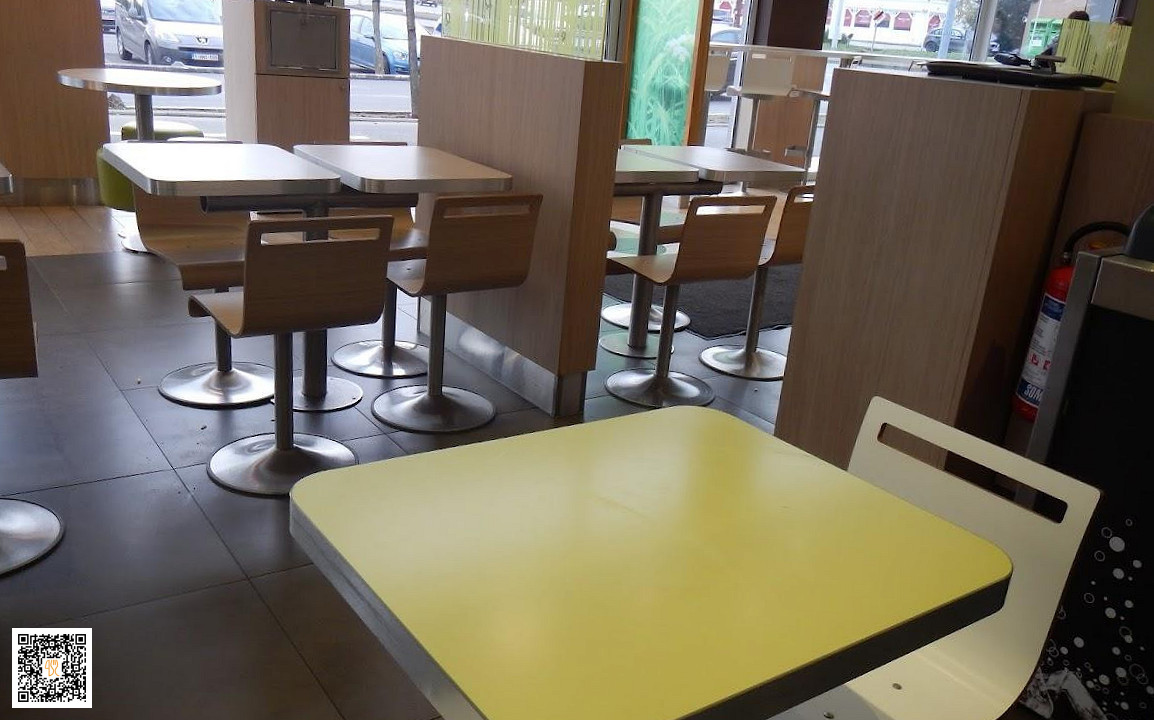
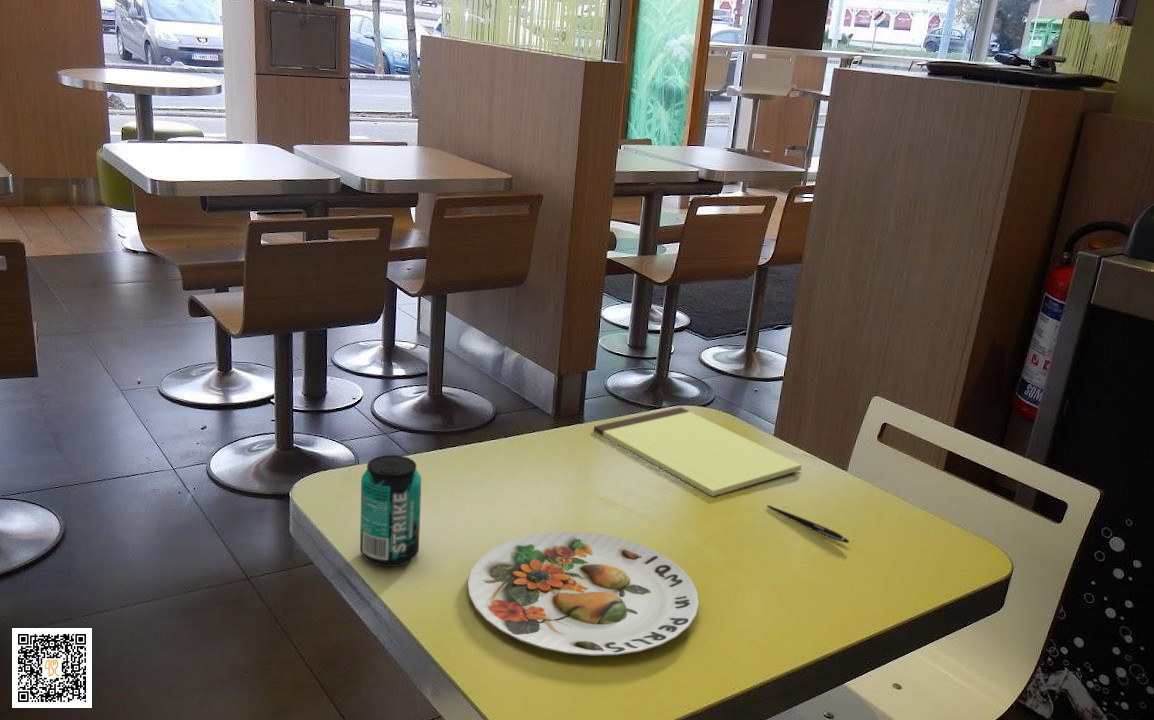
+ notepad [593,406,803,498]
+ pen [766,504,850,544]
+ plate [467,531,700,657]
+ beverage can [359,454,422,568]
